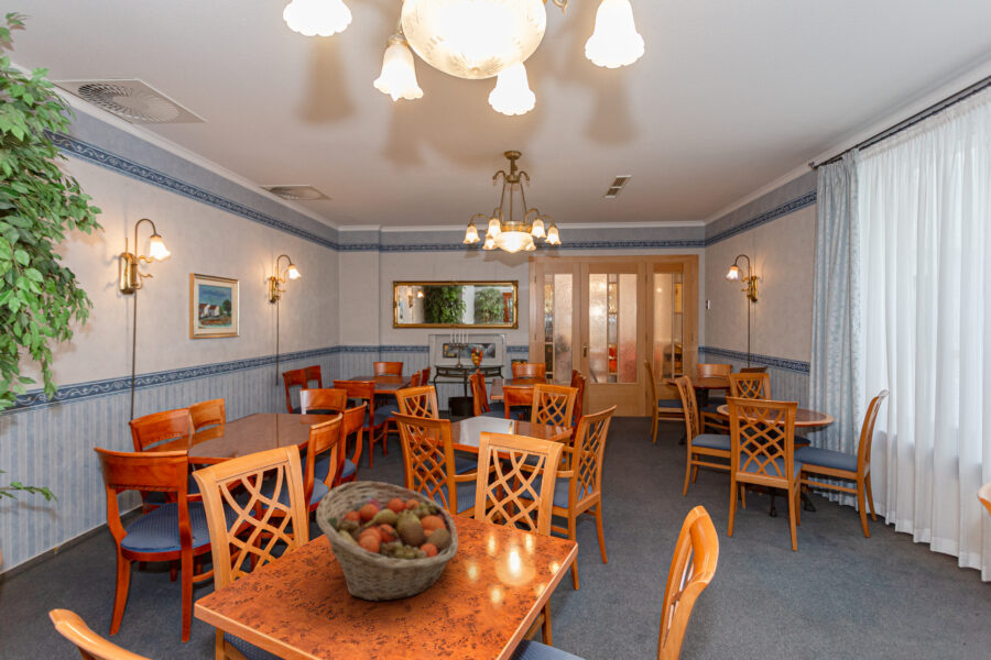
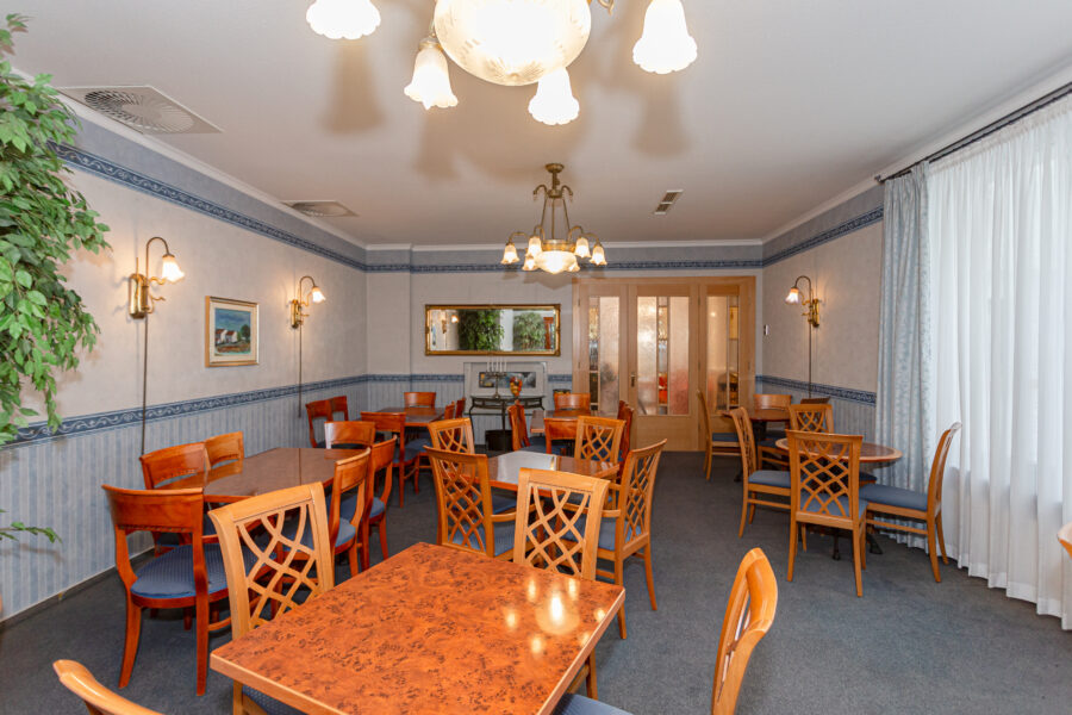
- fruit basket [315,480,459,603]
